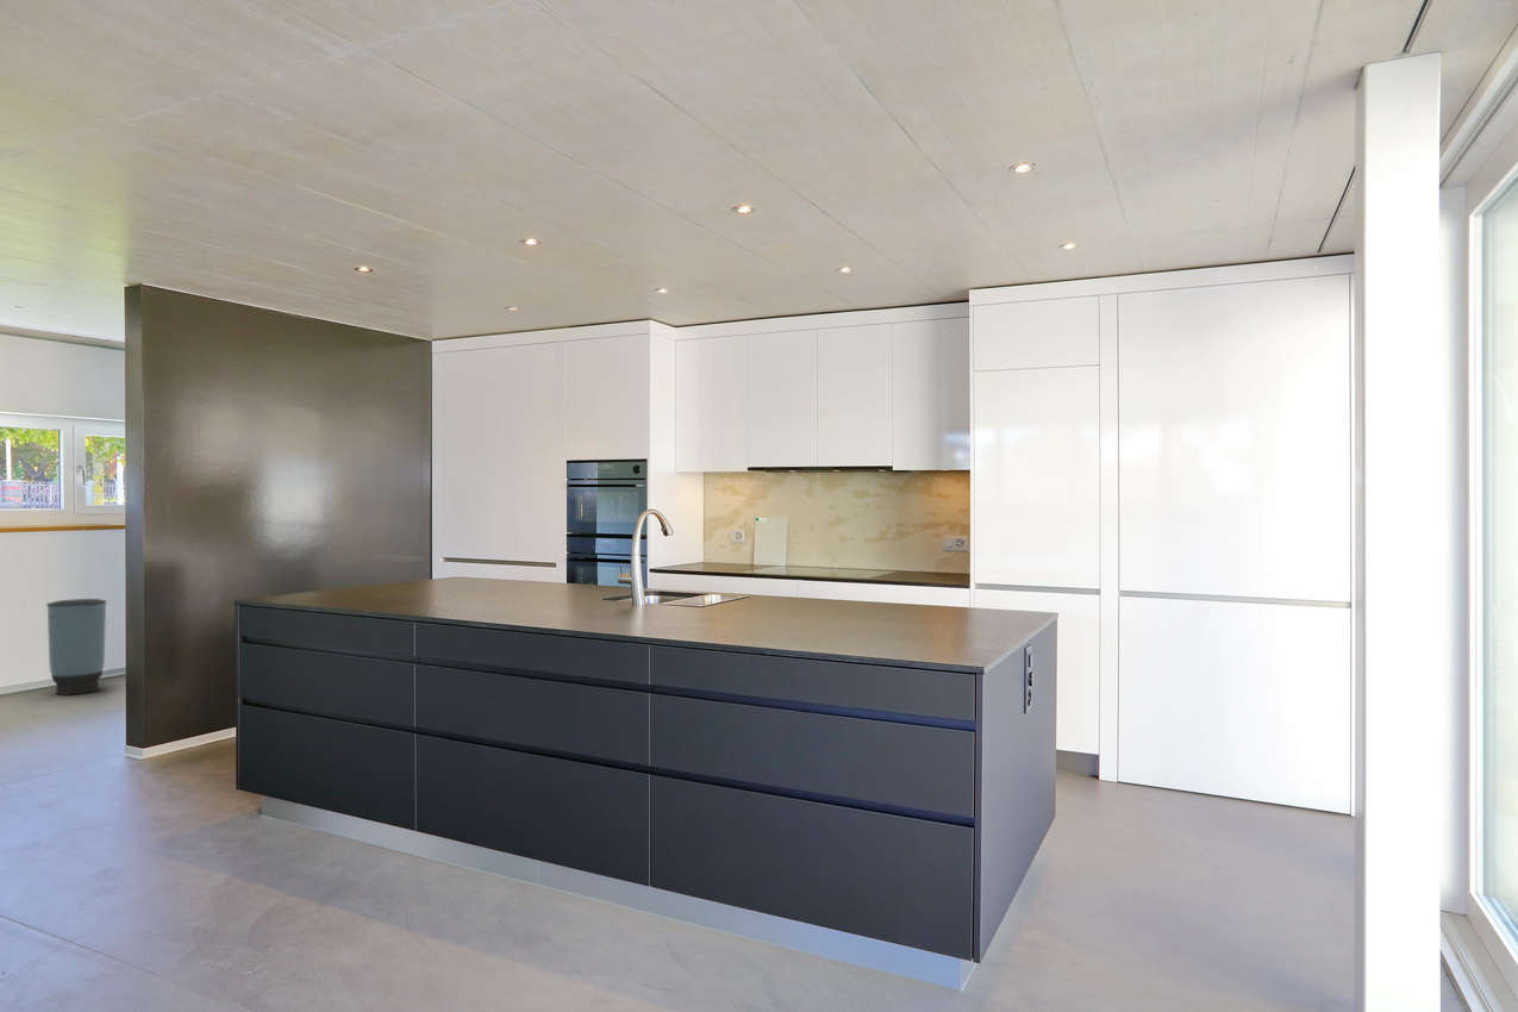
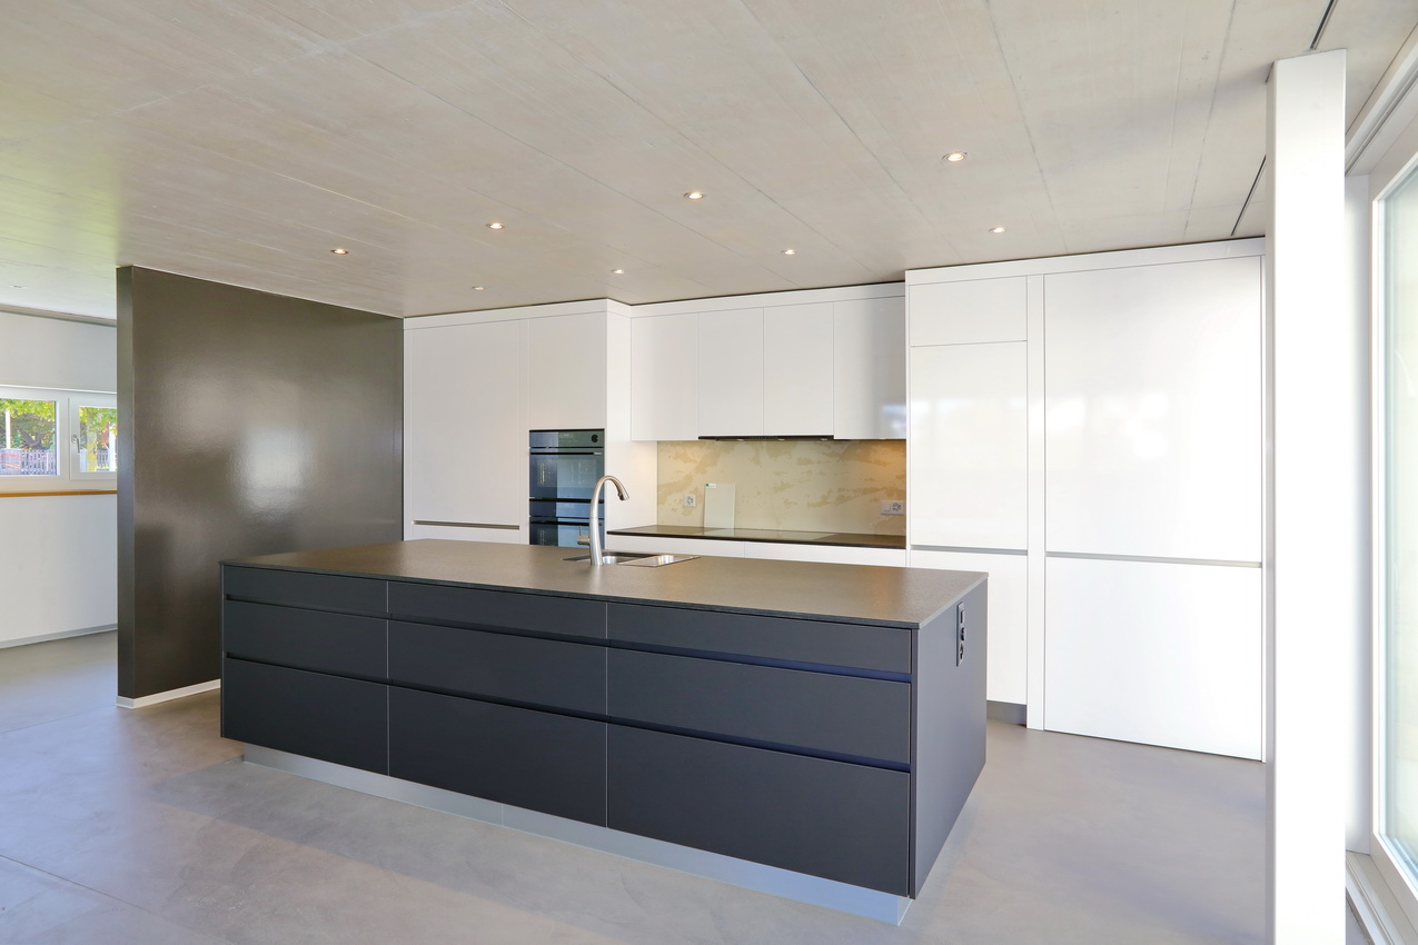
- trash can [45,598,108,696]
